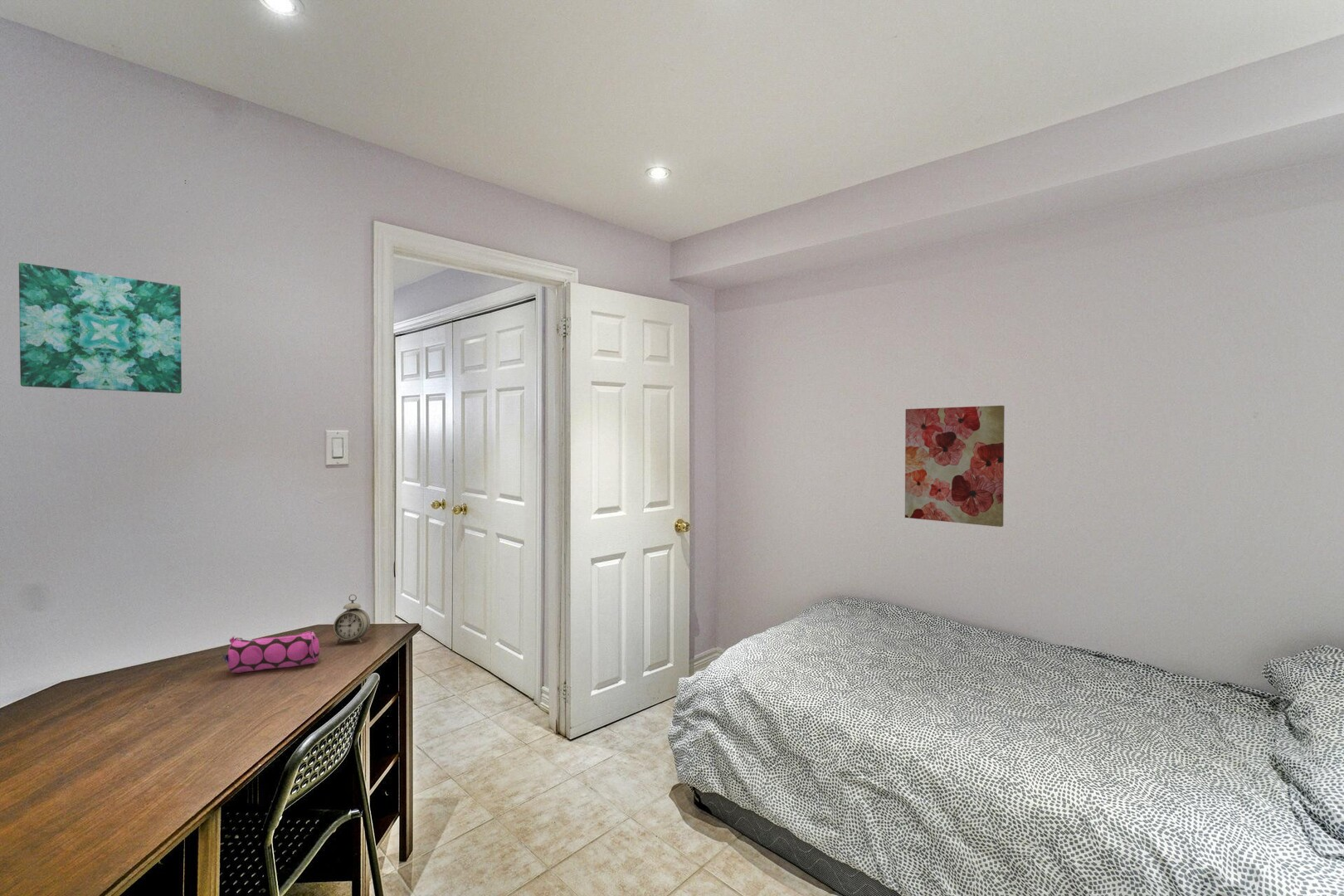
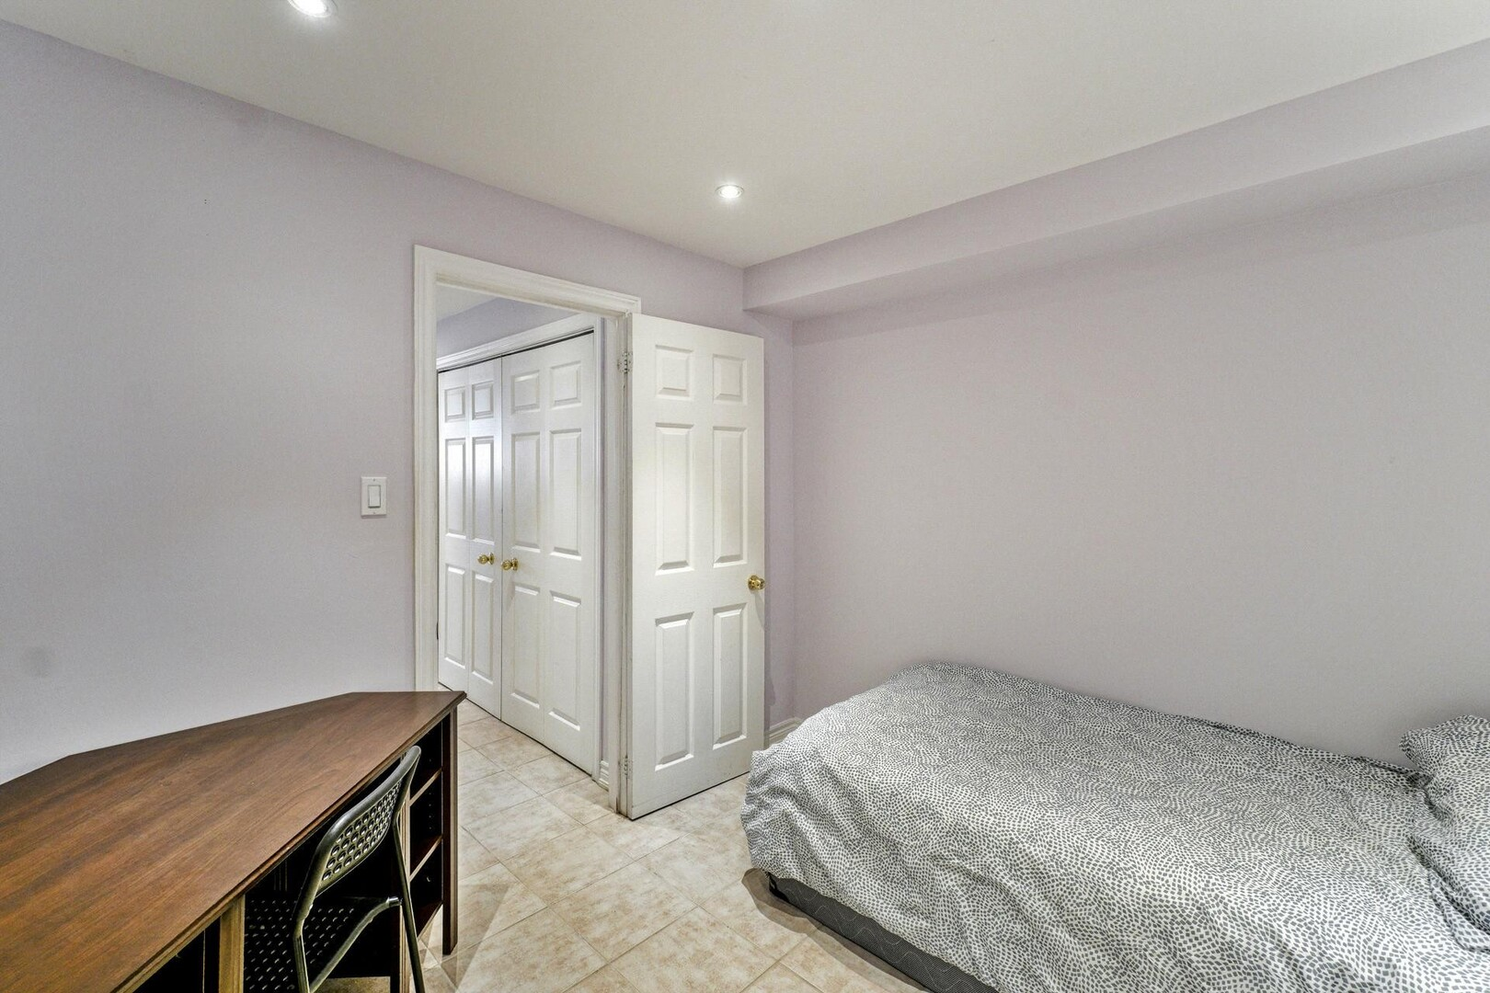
- wall art [904,405,1006,528]
- alarm clock [333,593,371,645]
- wall art [18,262,183,394]
- pencil case [222,631,320,674]
